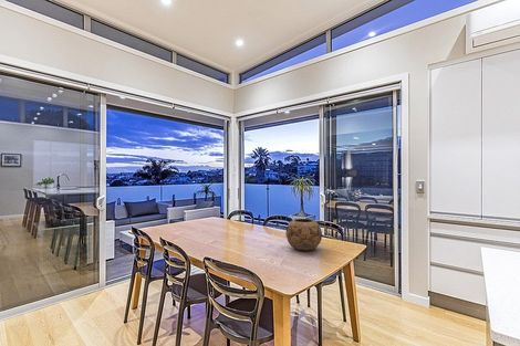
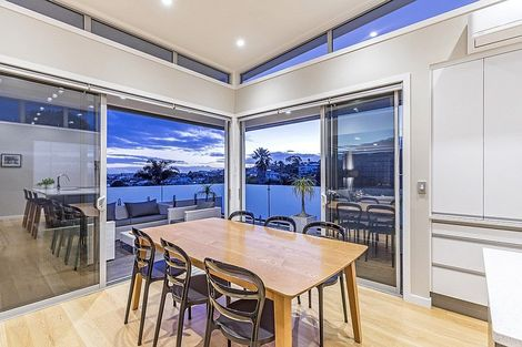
- decorative bowl [284,218,323,252]
